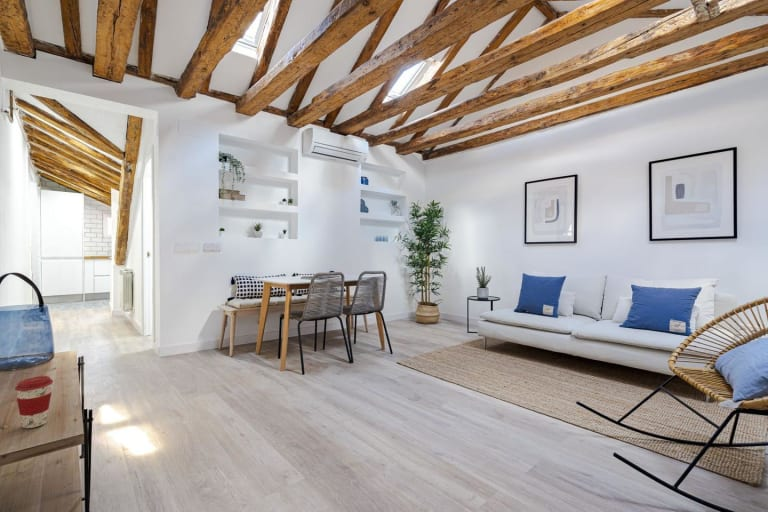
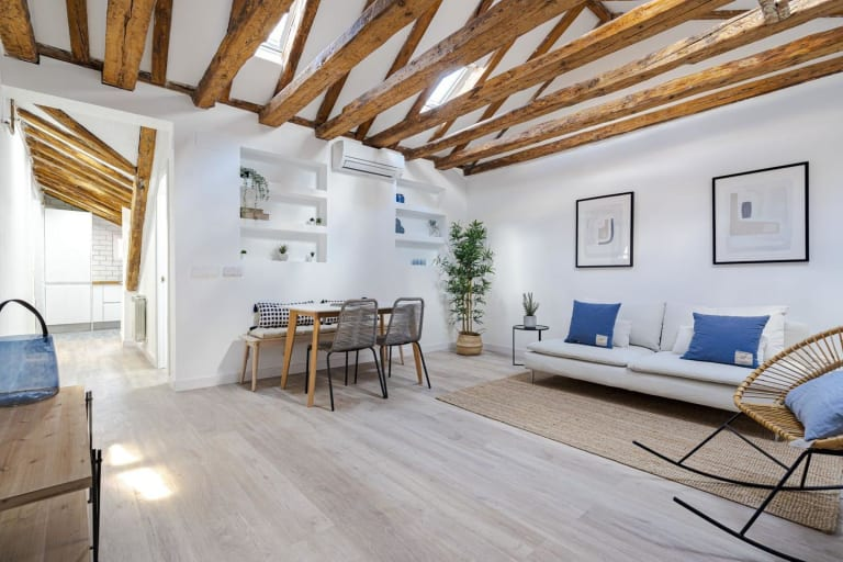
- coffee cup [14,375,54,429]
